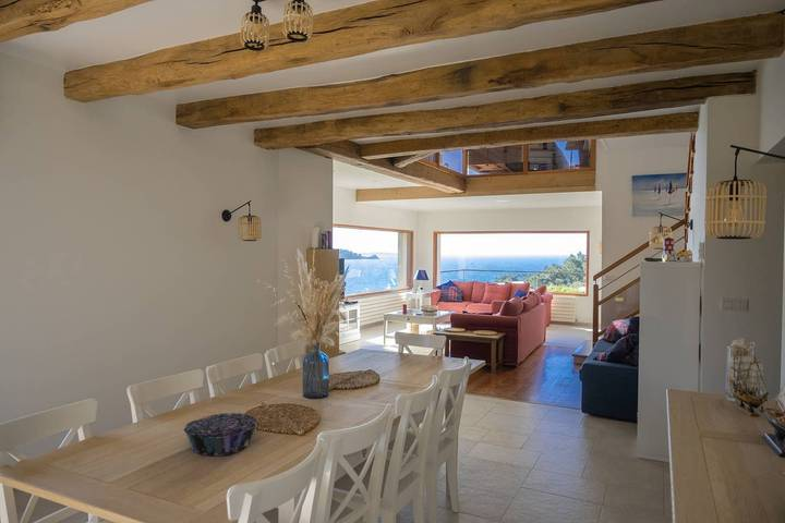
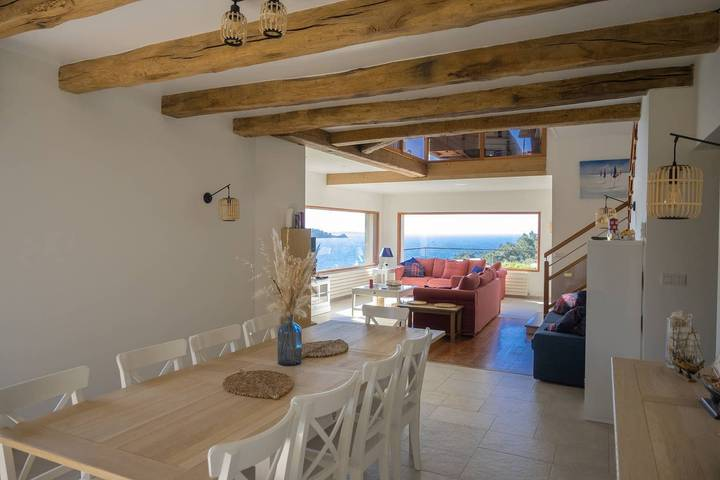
- decorative bowl [183,412,258,458]
